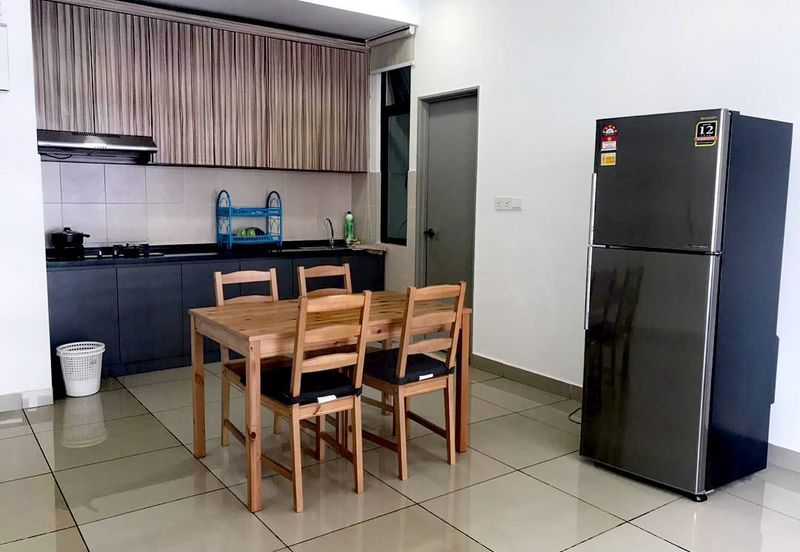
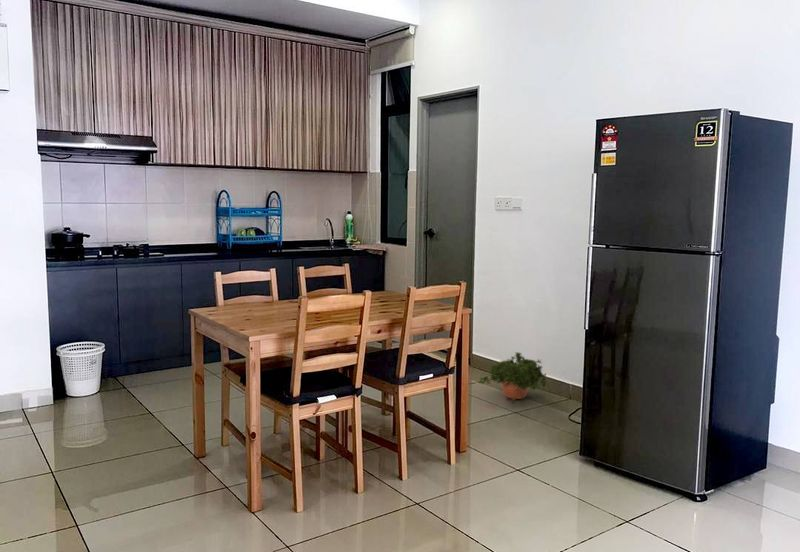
+ potted plant [477,351,549,405]
